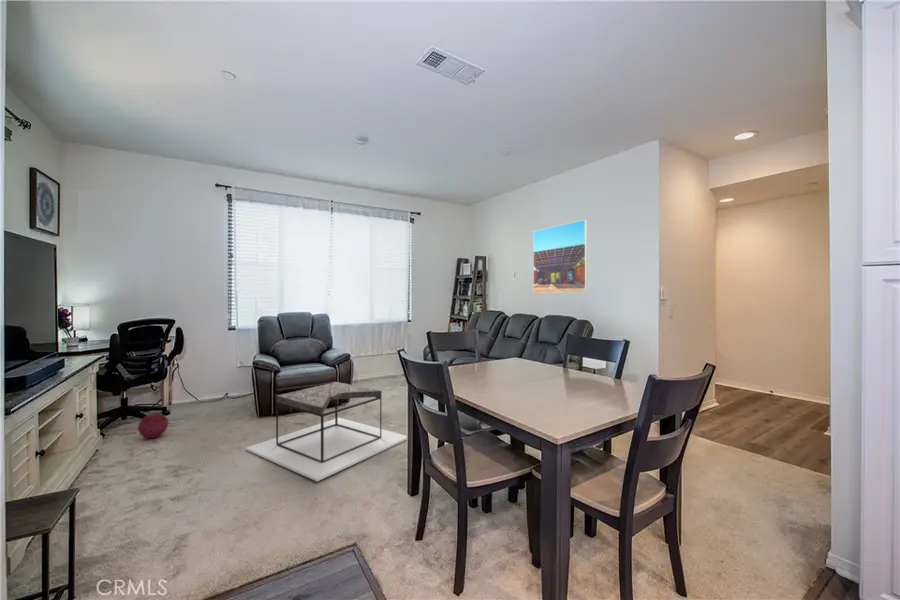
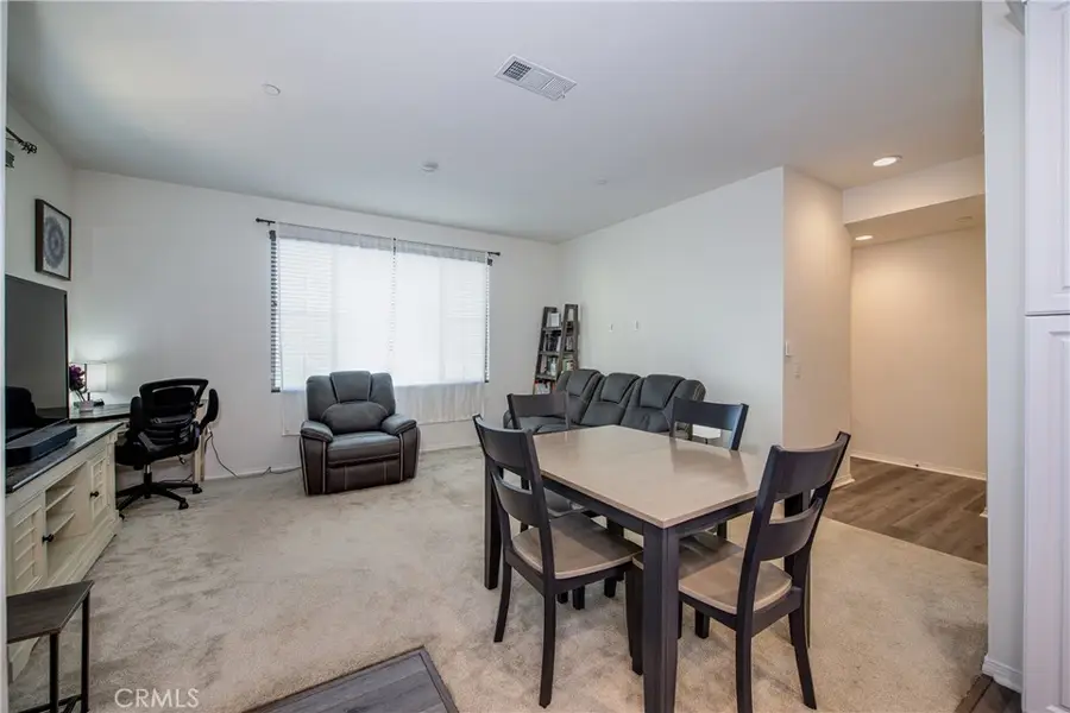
- ball [137,412,169,439]
- coffee table [245,380,408,482]
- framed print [532,219,588,294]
